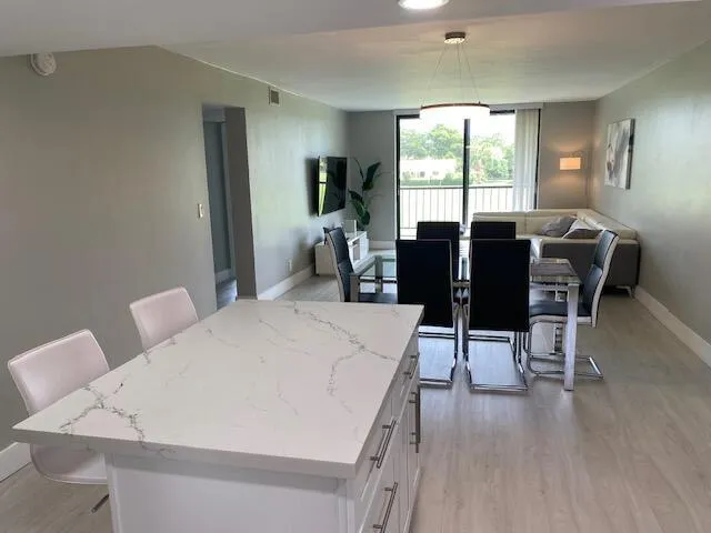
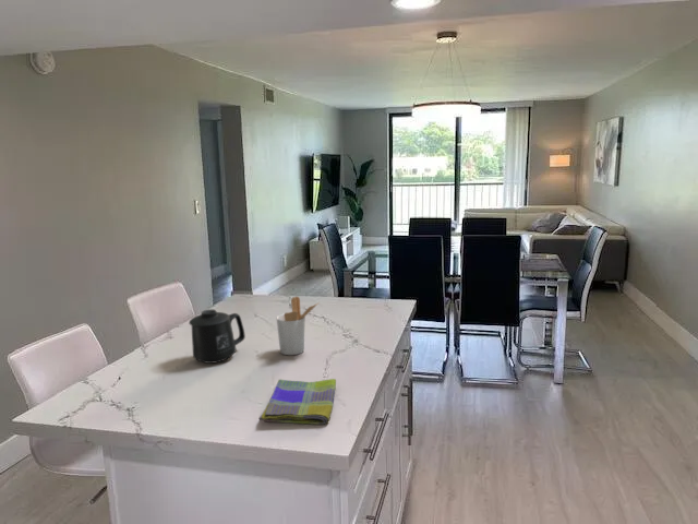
+ mug [188,309,246,365]
+ utensil holder [276,296,321,356]
+ dish towel [257,378,337,426]
